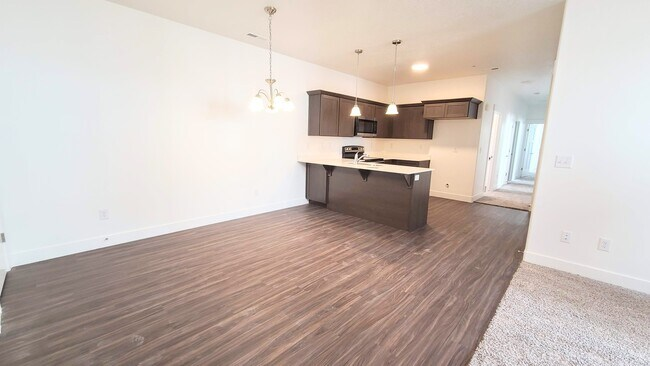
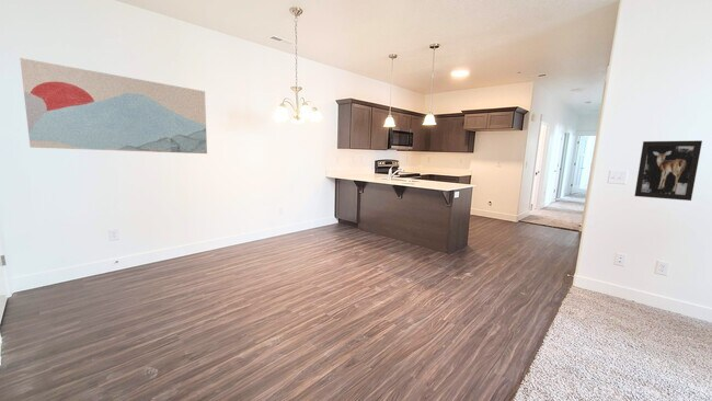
+ wall art [633,139,703,202]
+ wall art [19,57,208,154]
